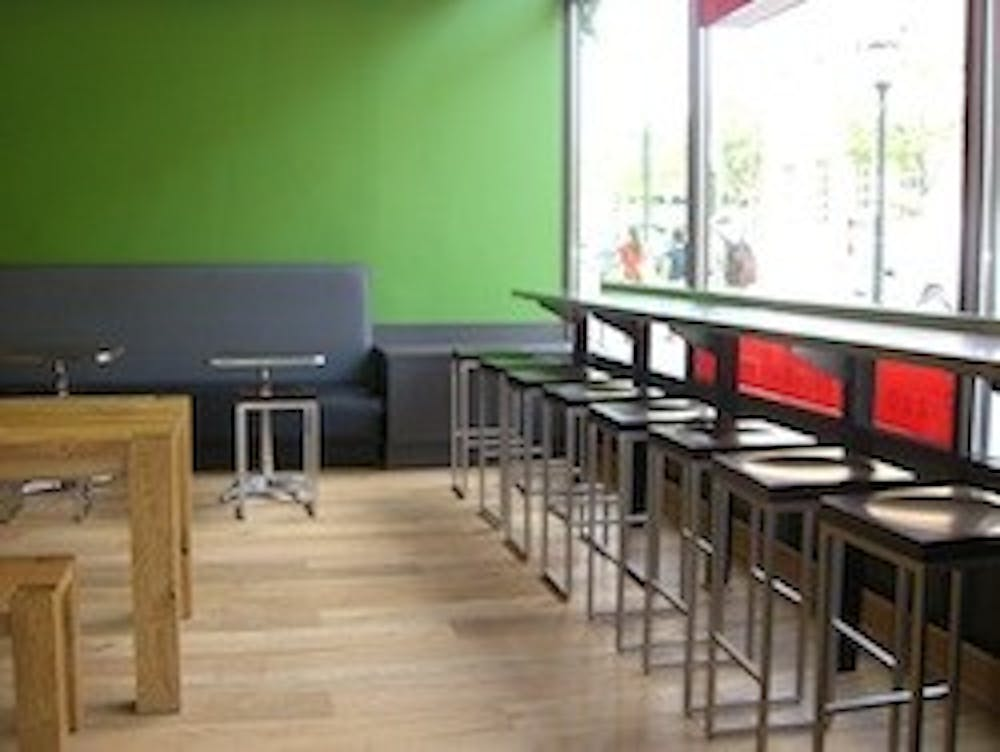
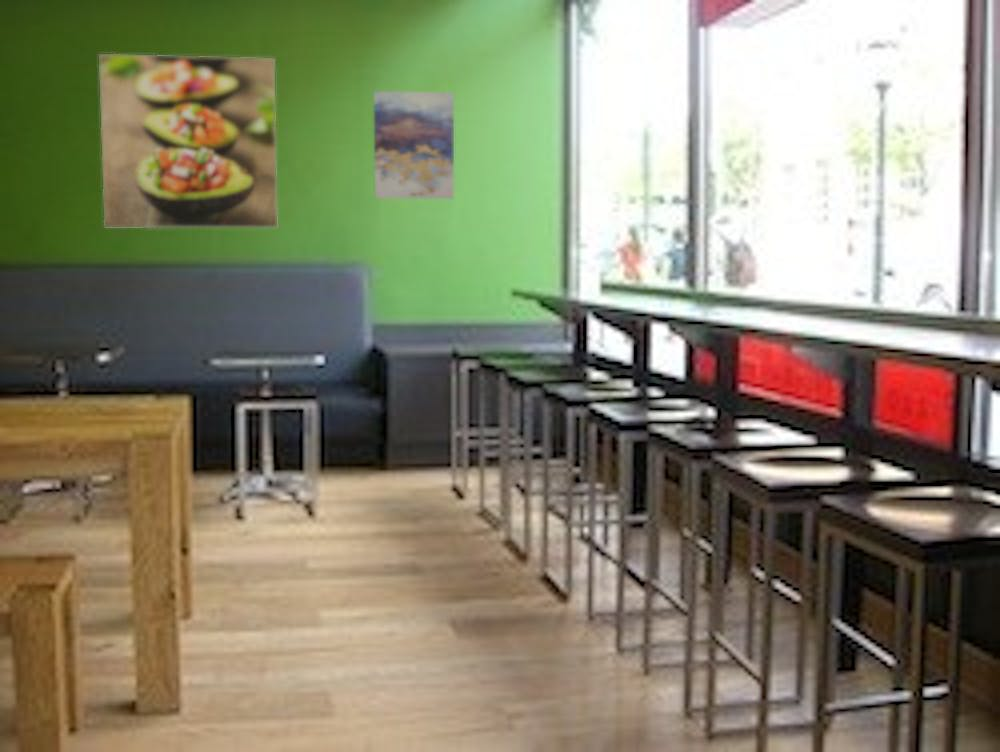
+ wall art [373,90,455,200]
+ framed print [98,53,278,229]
